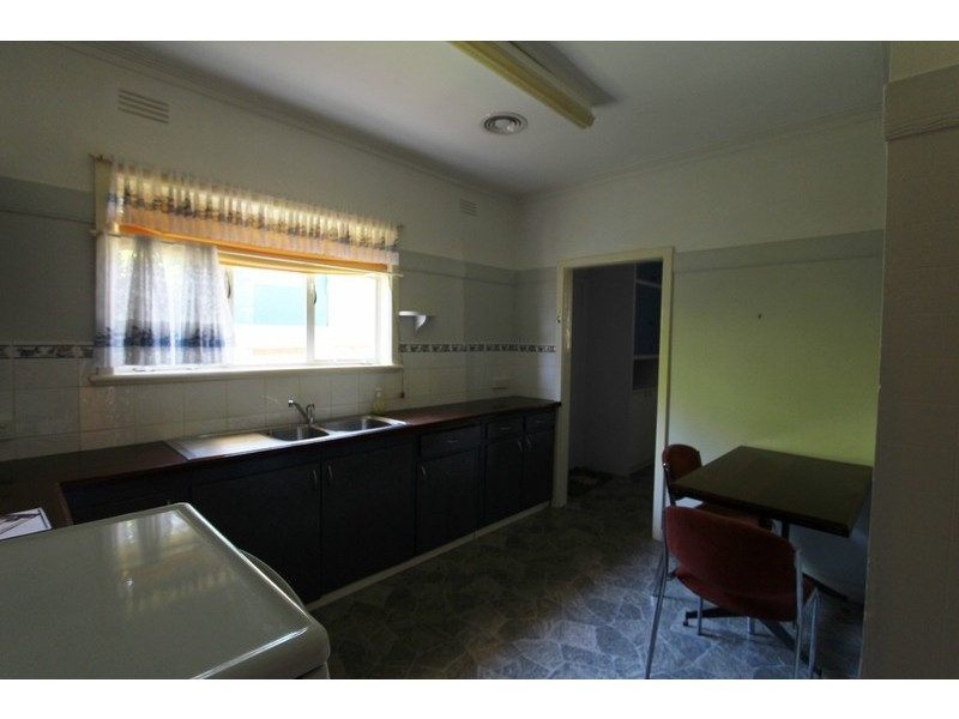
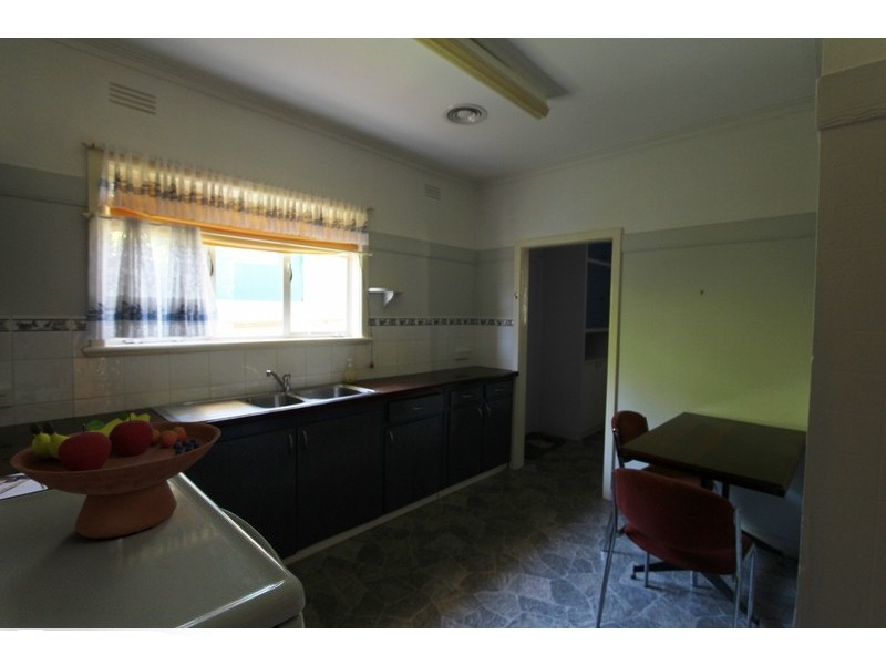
+ fruit bowl [9,410,223,540]
